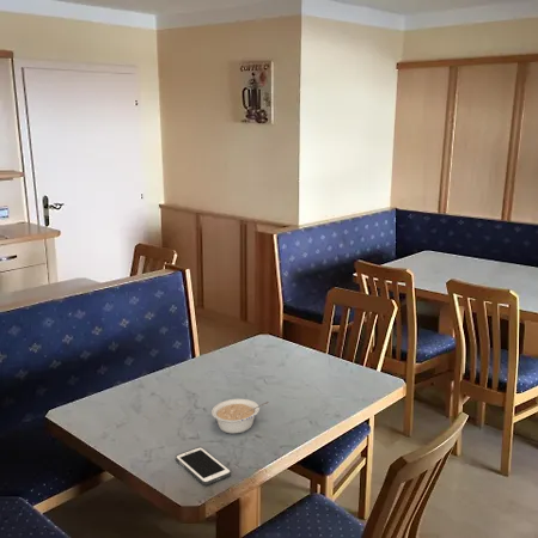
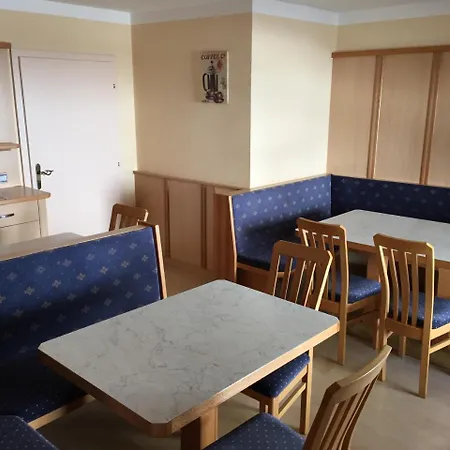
- cell phone [175,446,232,487]
- legume [210,398,270,434]
